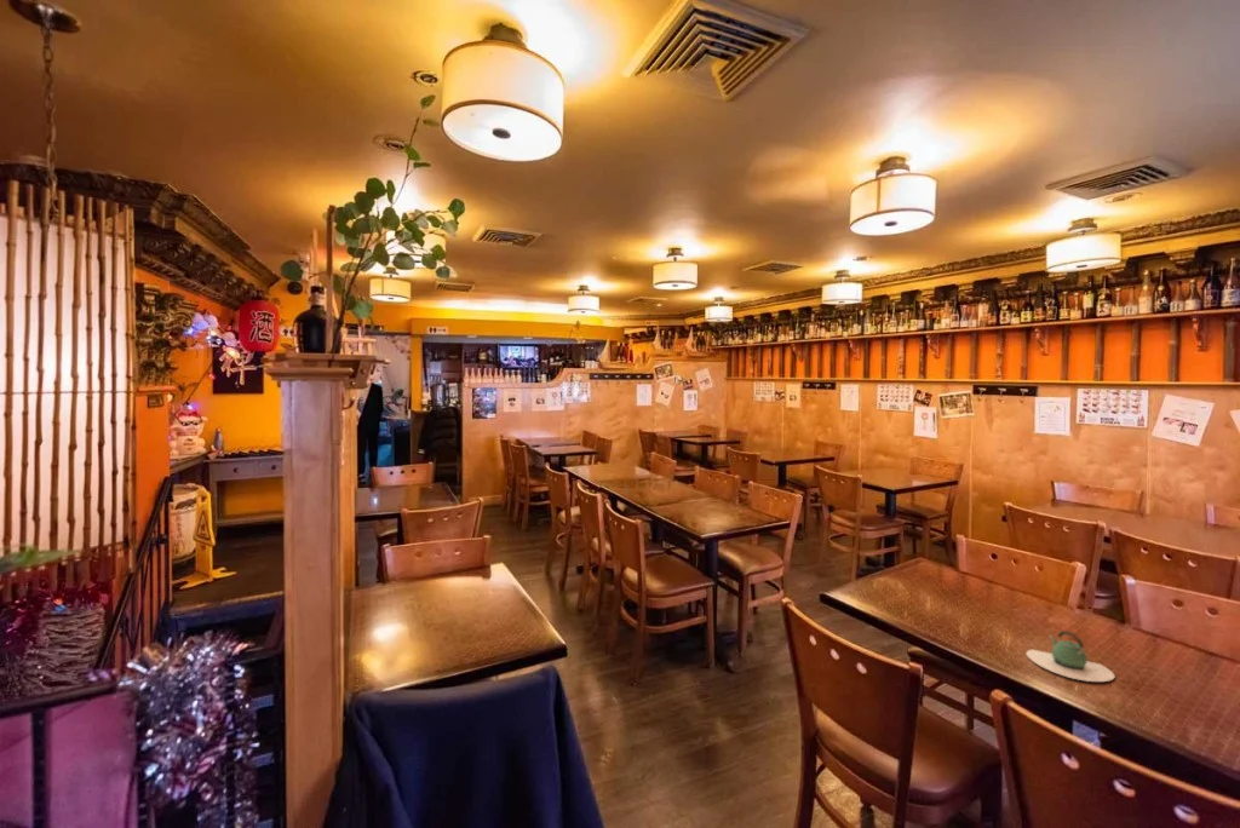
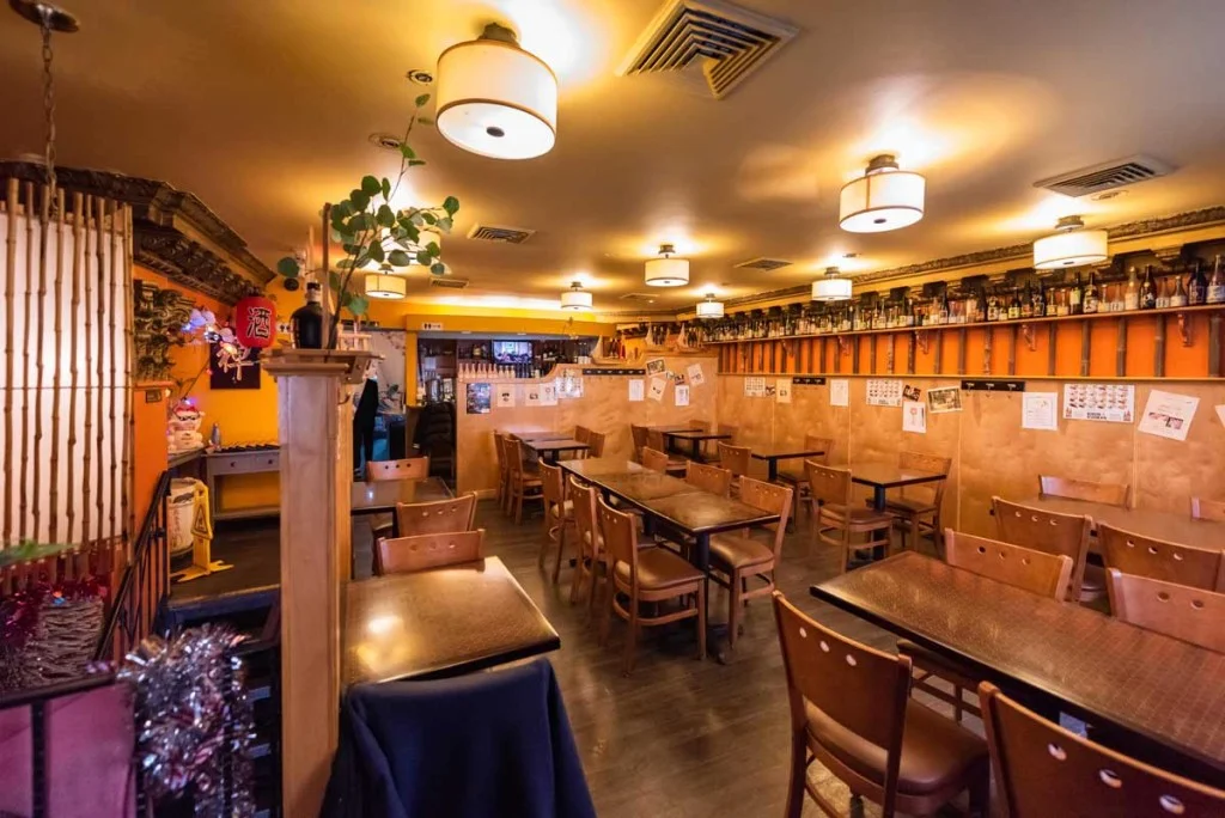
- teapot [1024,629,1116,683]
